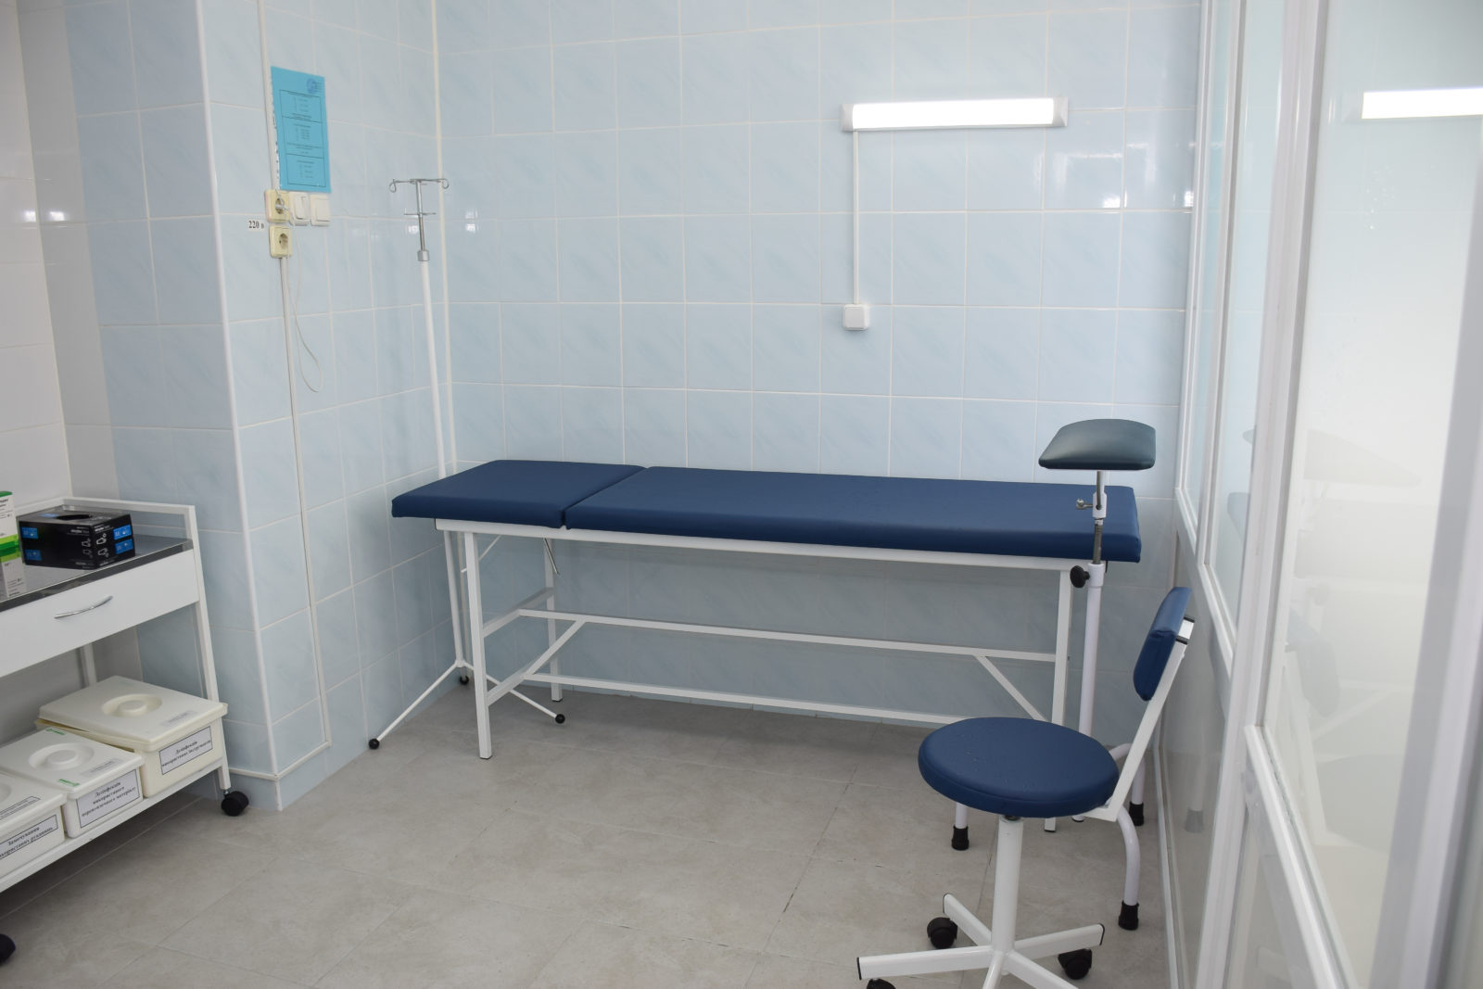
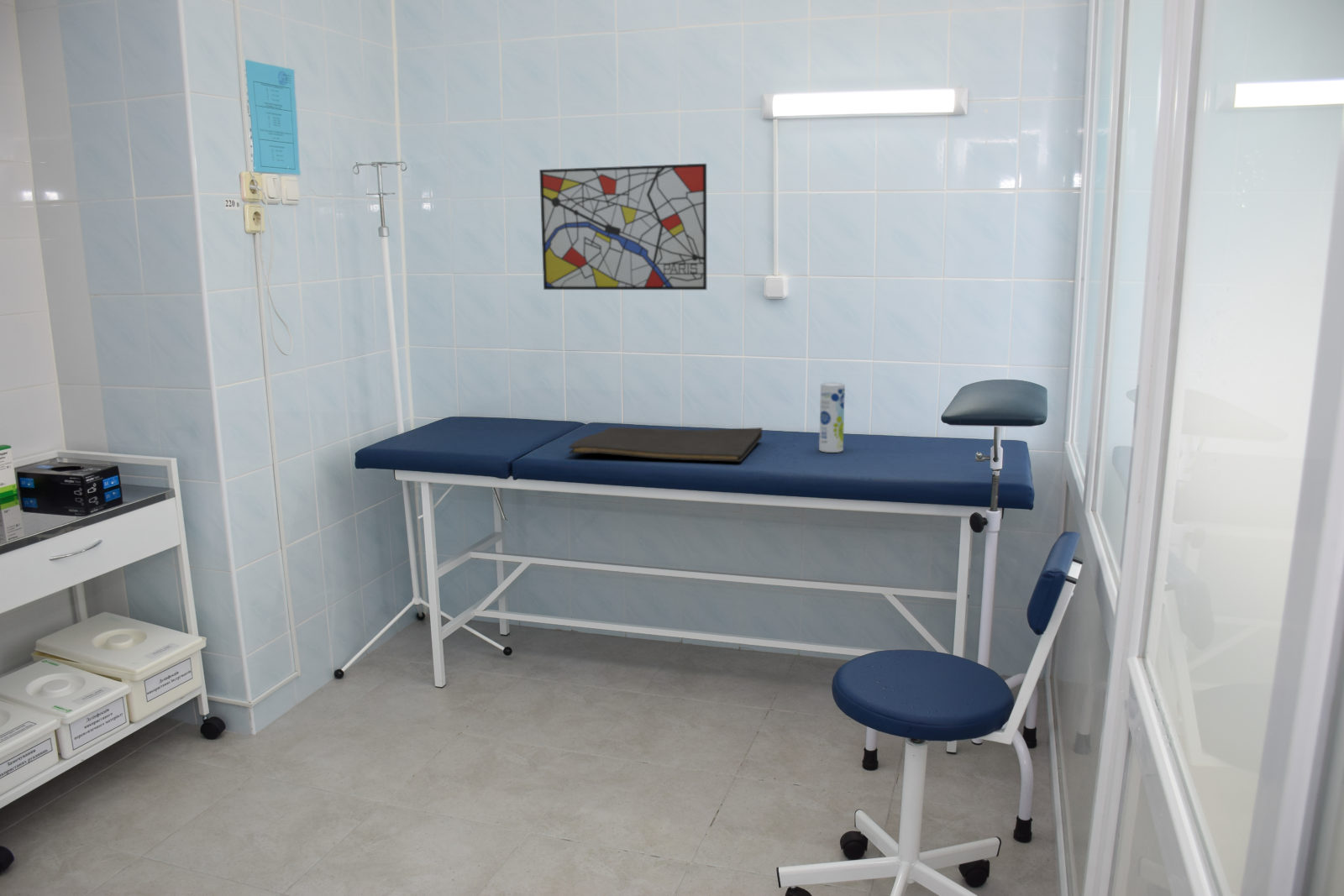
+ hand towel [568,426,763,463]
+ wall art [538,163,707,291]
+ canister [818,381,846,453]
